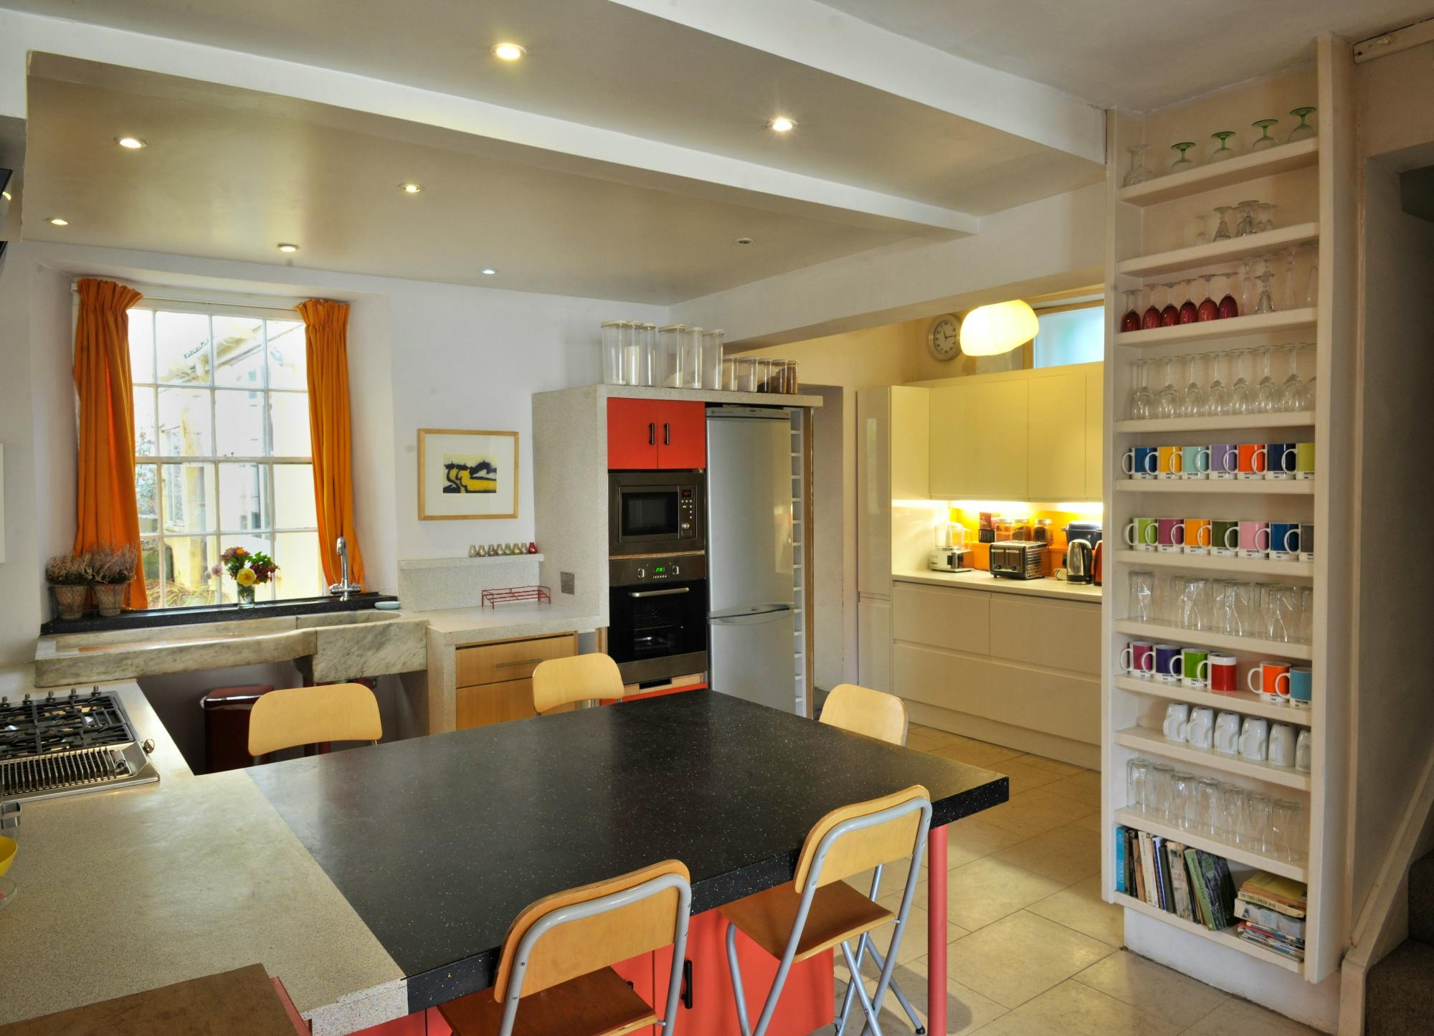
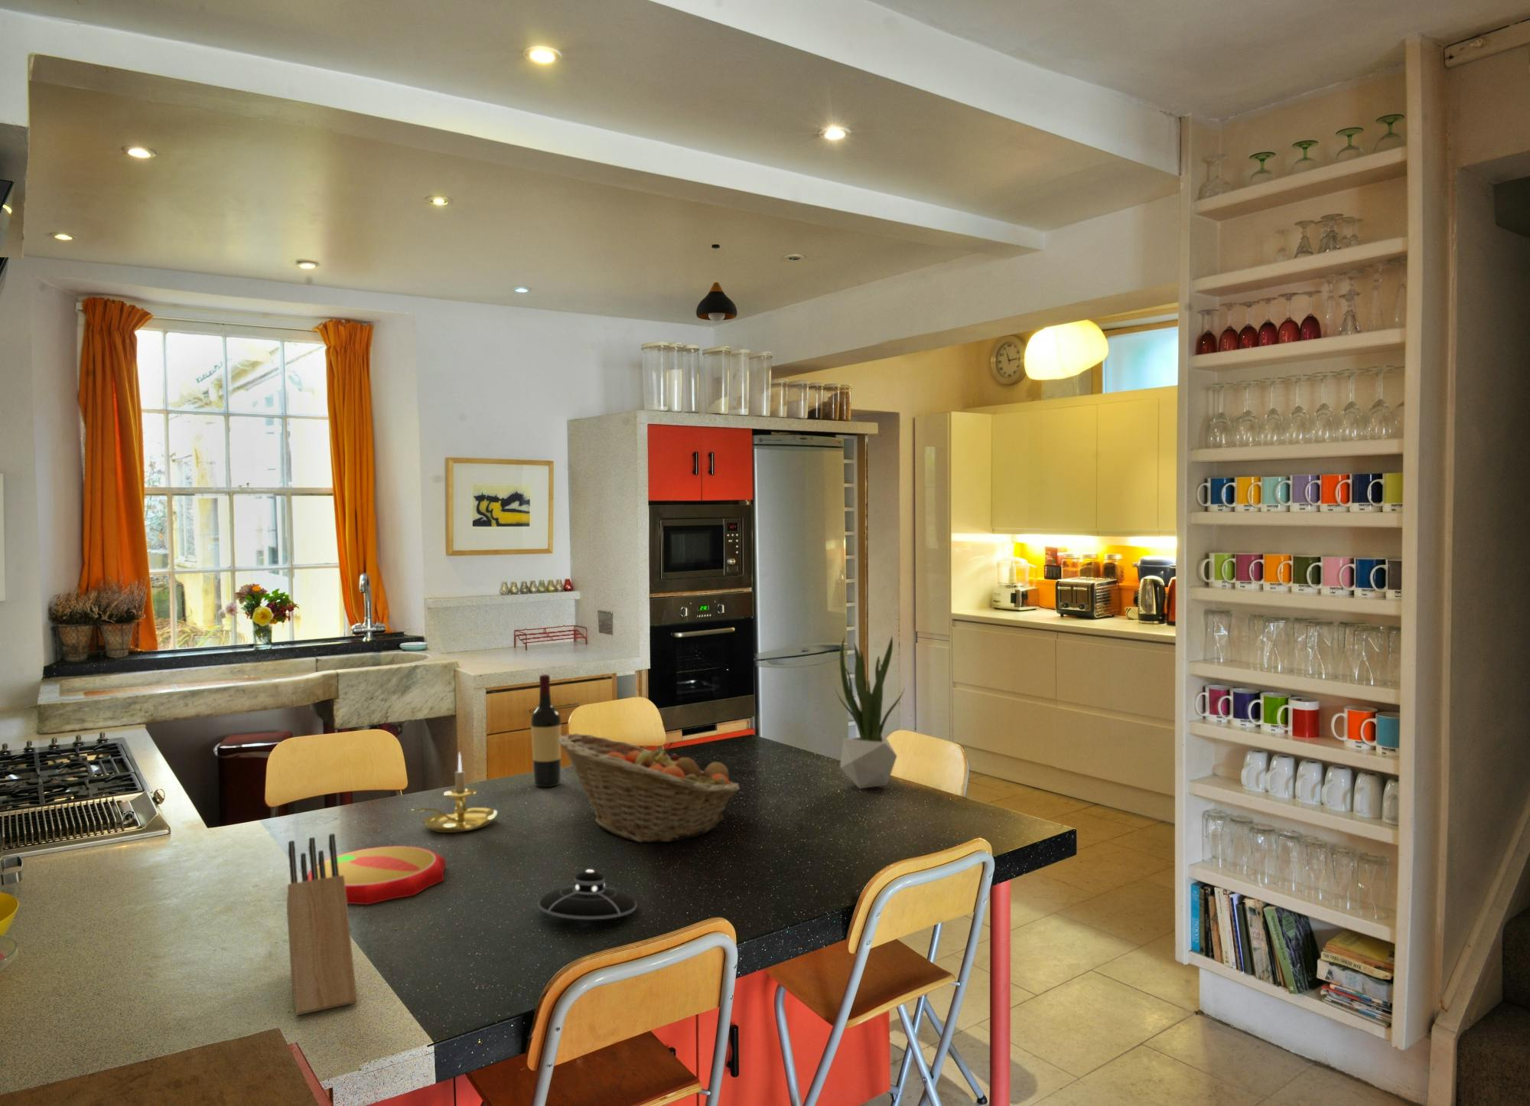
+ plate [308,845,447,905]
+ wine bottle [530,674,562,788]
+ potted plant [835,636,905,789]
+ knife block [286,833,358,1016]
+ fruit basket [558,733,740,843]
+ candle holder [411,752,498,834]
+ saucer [537,868,637,919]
+ pendant light [695,244,738,322]
